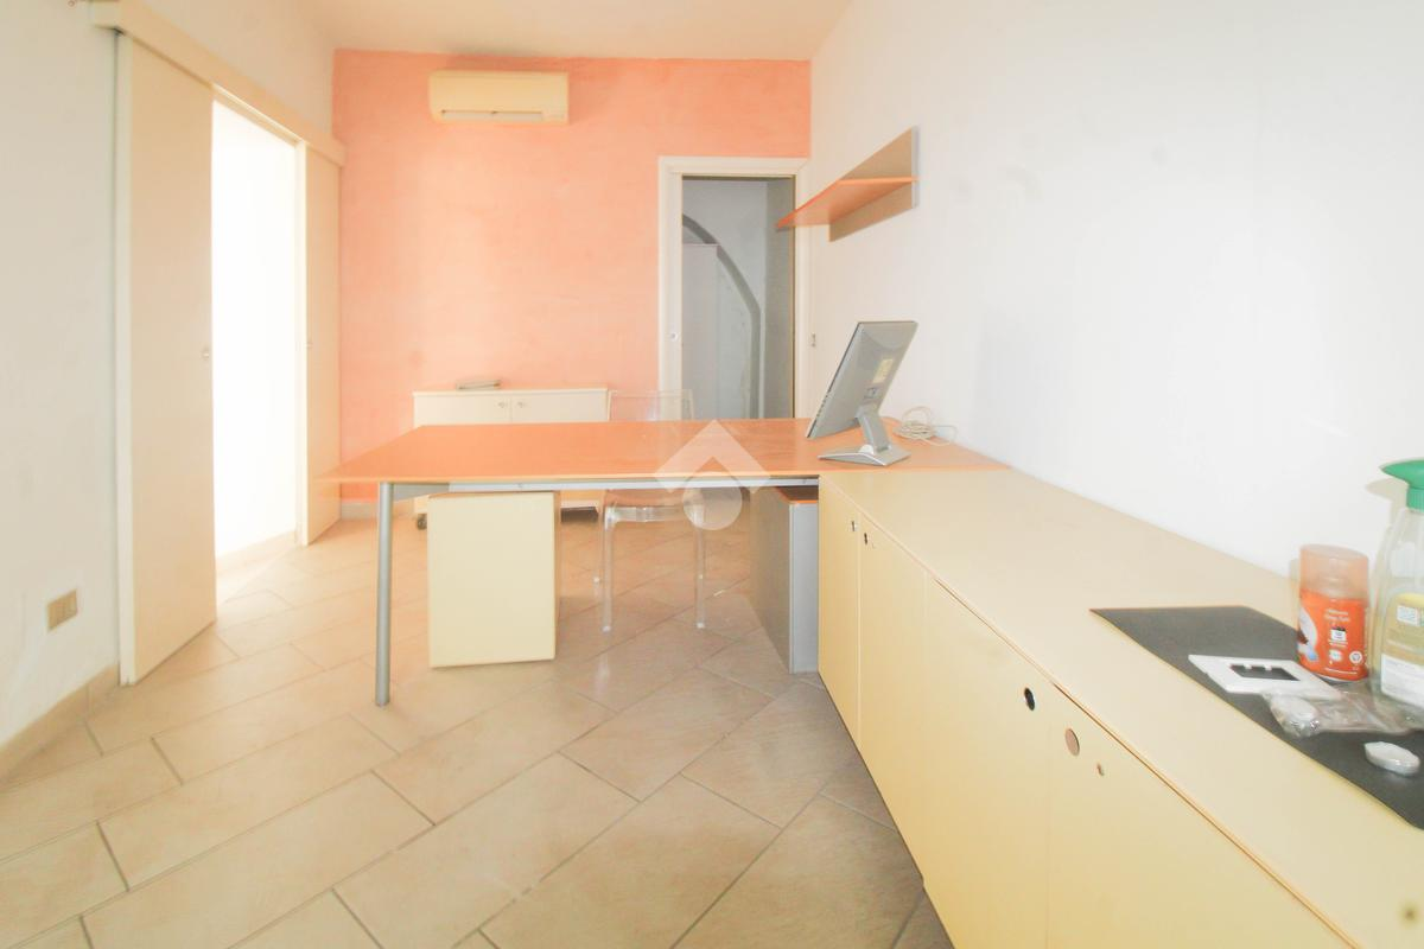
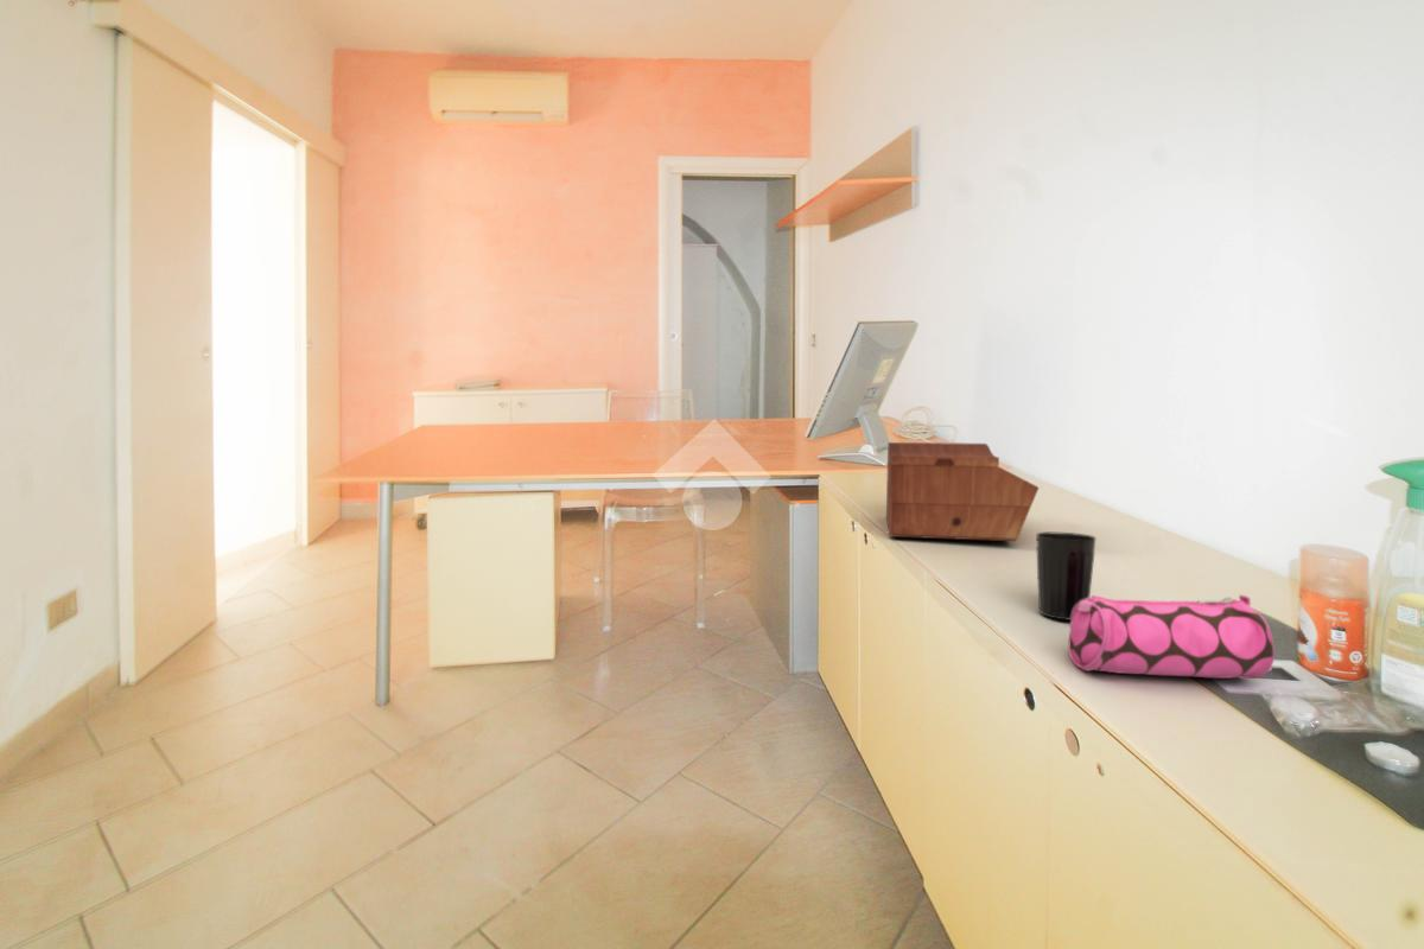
+ pencil case [1068,594,1276,680]
+ cup [1035,531,1098,622]
+ sewing box [885,441,1040,542]
